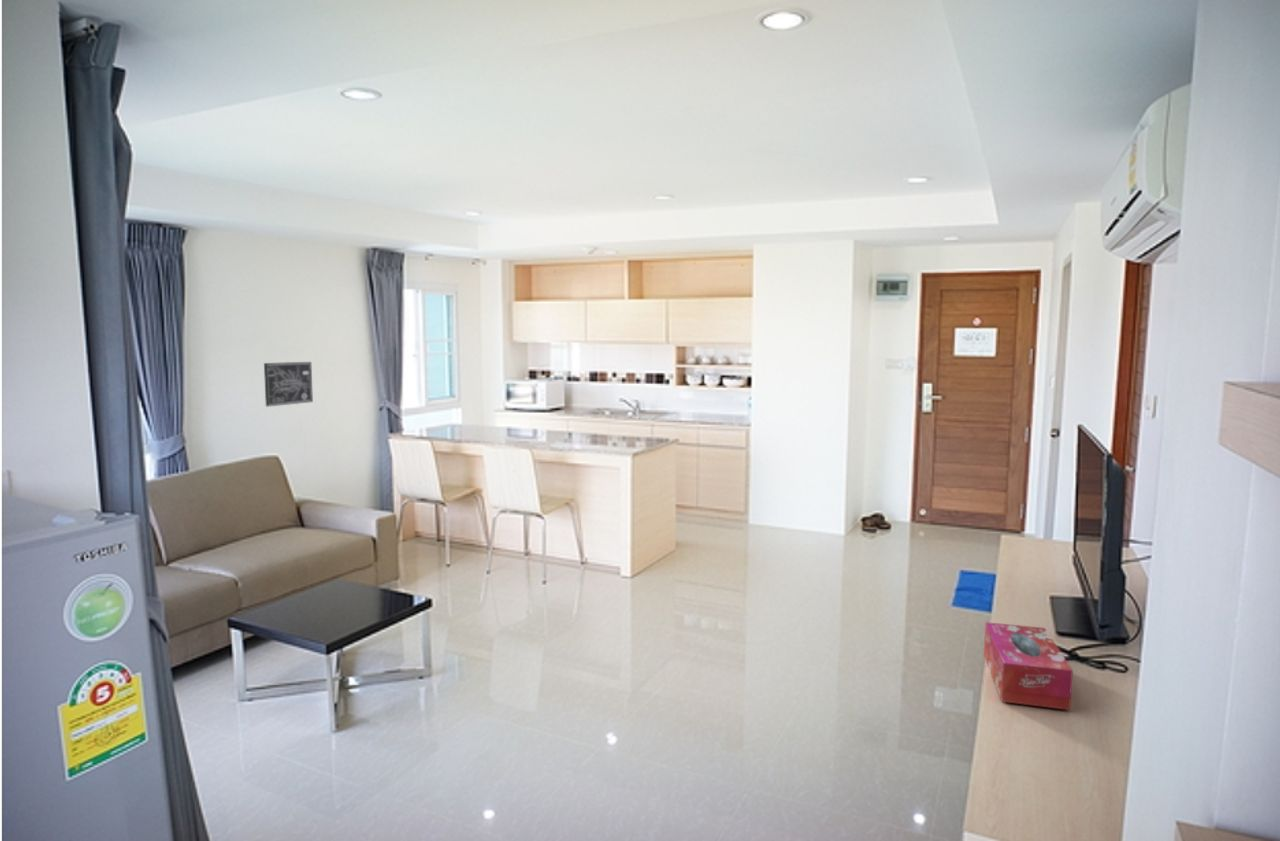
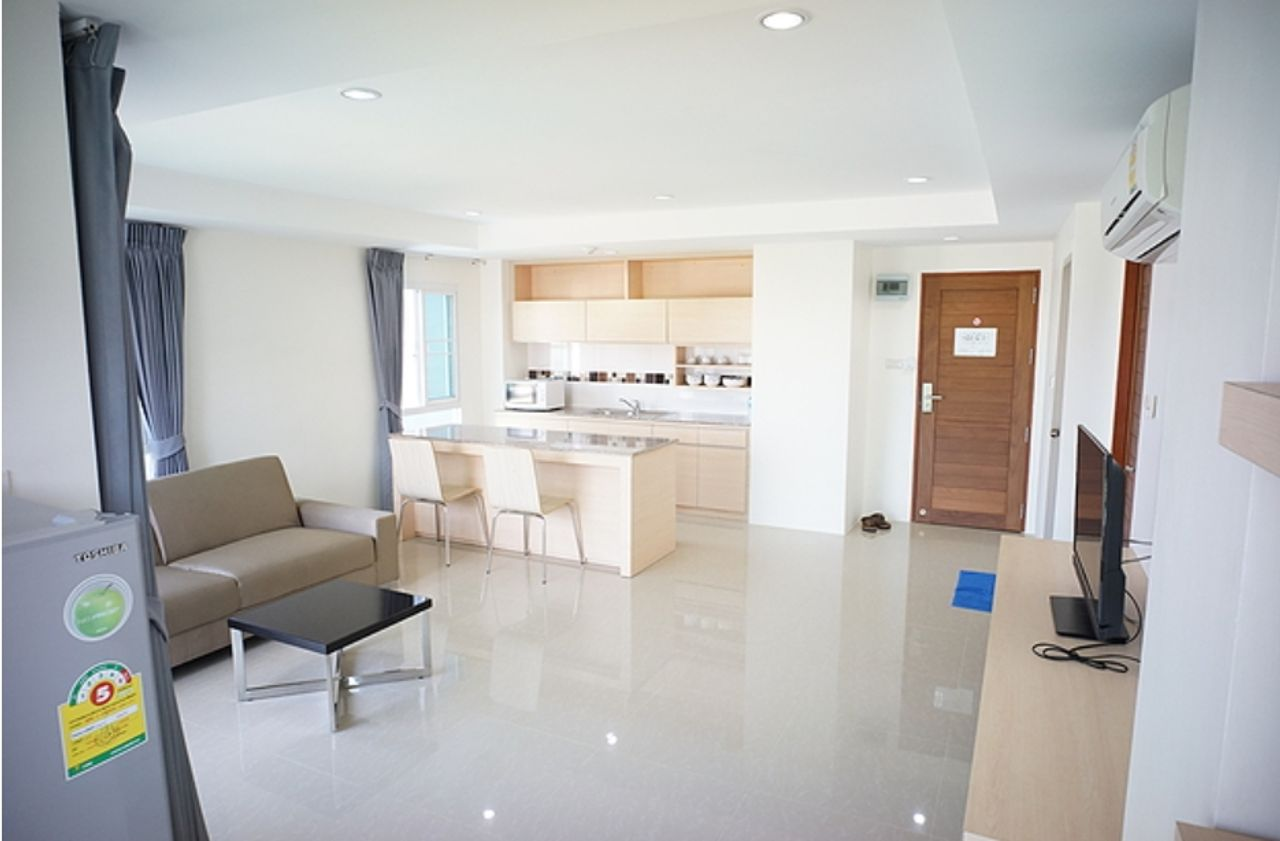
- wall art [263,361,314,407]
- tissue box [983,621,1074,711]
